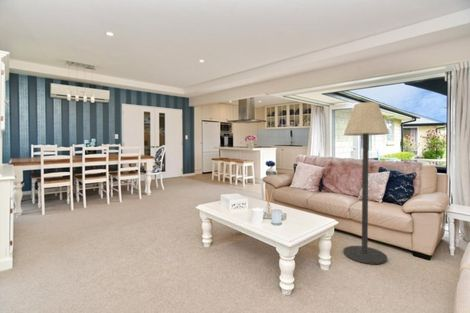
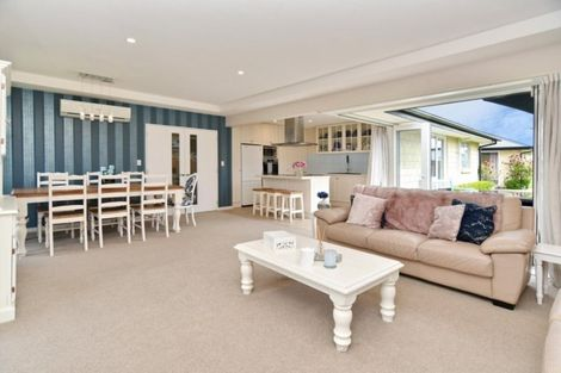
- floor lamp [342,101,390,265]
